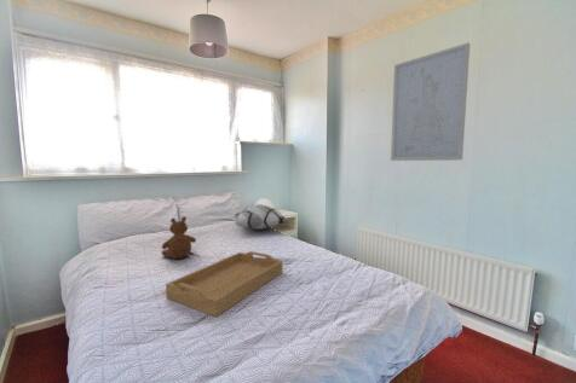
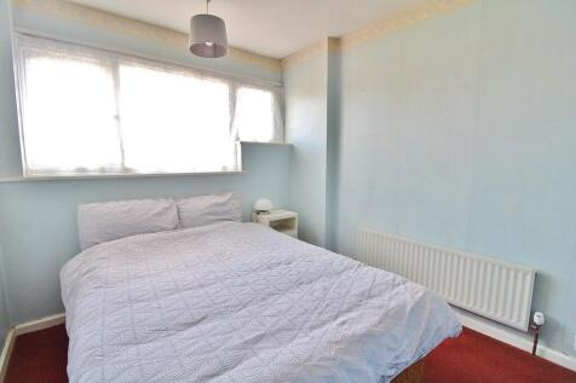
- decorative pillow [232,203,289,231]
- teddy bear [161,215,197,260]
- wall art [390,41,471,162]
- serving tray [165,250,283,318]
